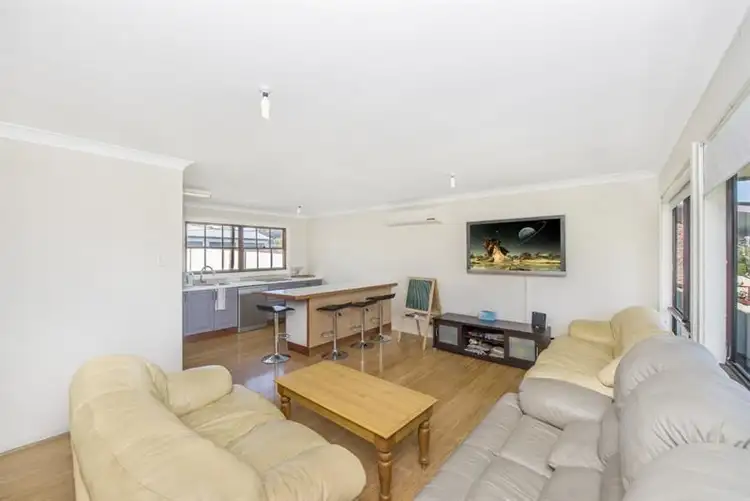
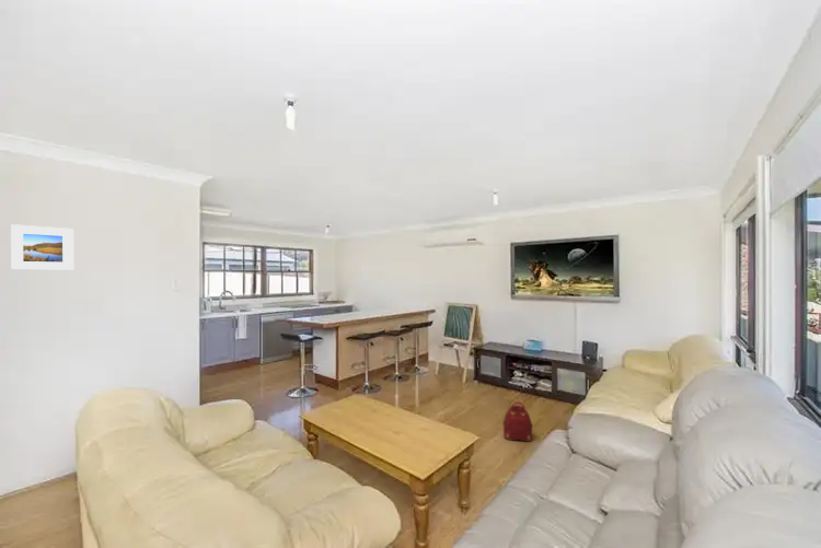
+ backpack [502,400,534,443]
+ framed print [10,223,74,271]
